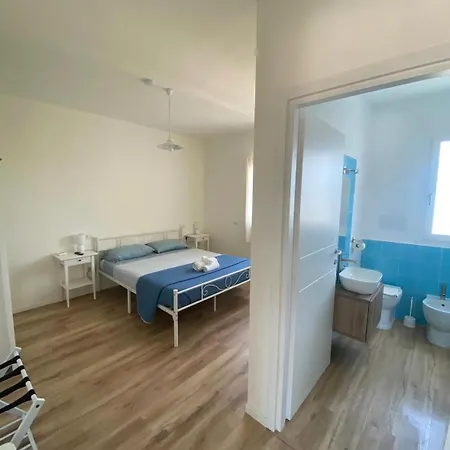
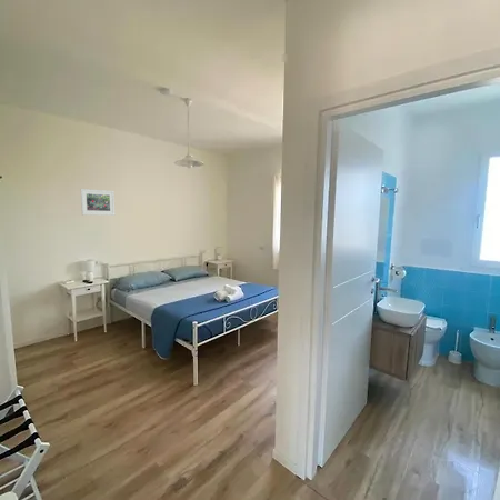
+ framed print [80,188,116,217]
